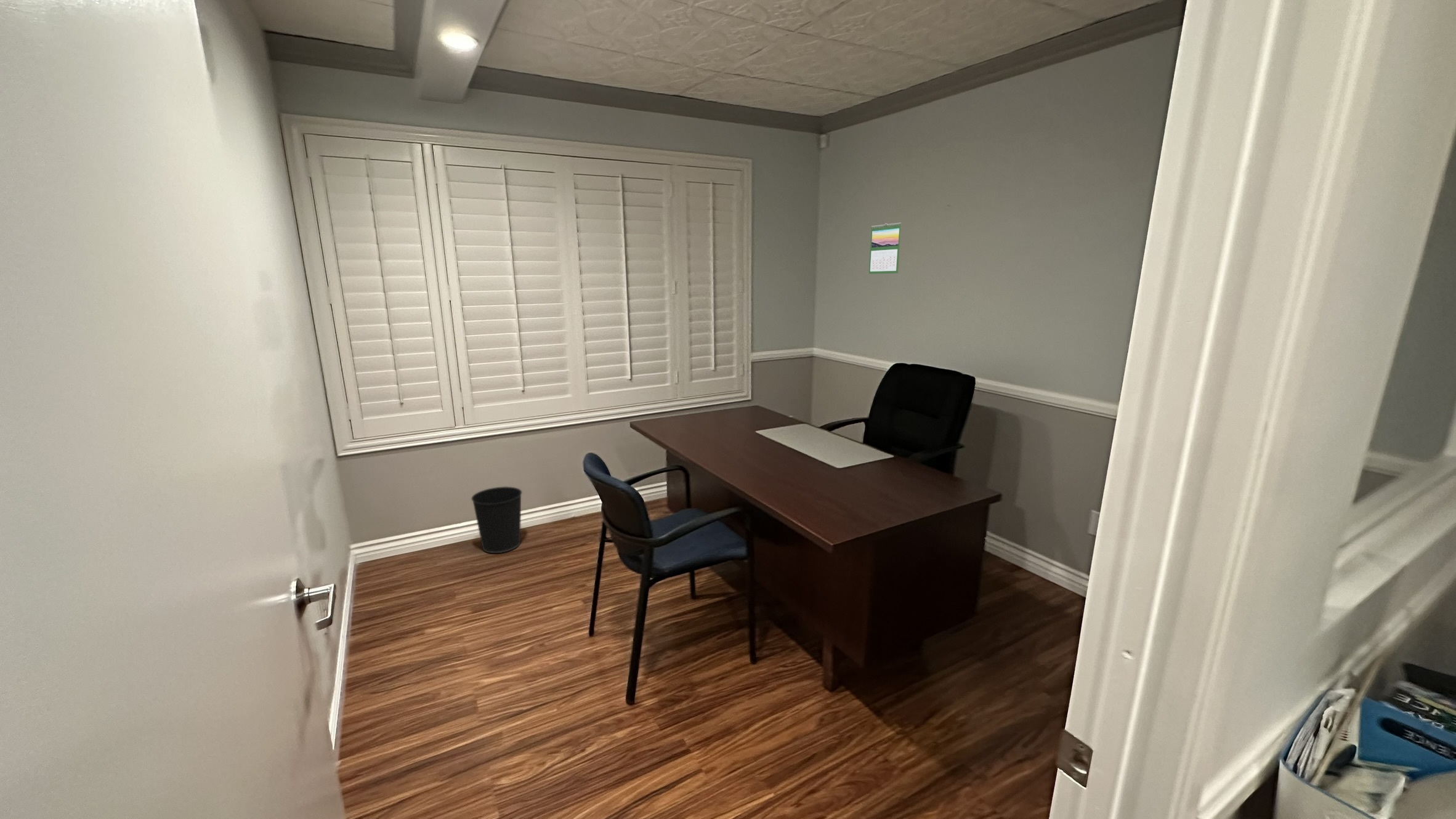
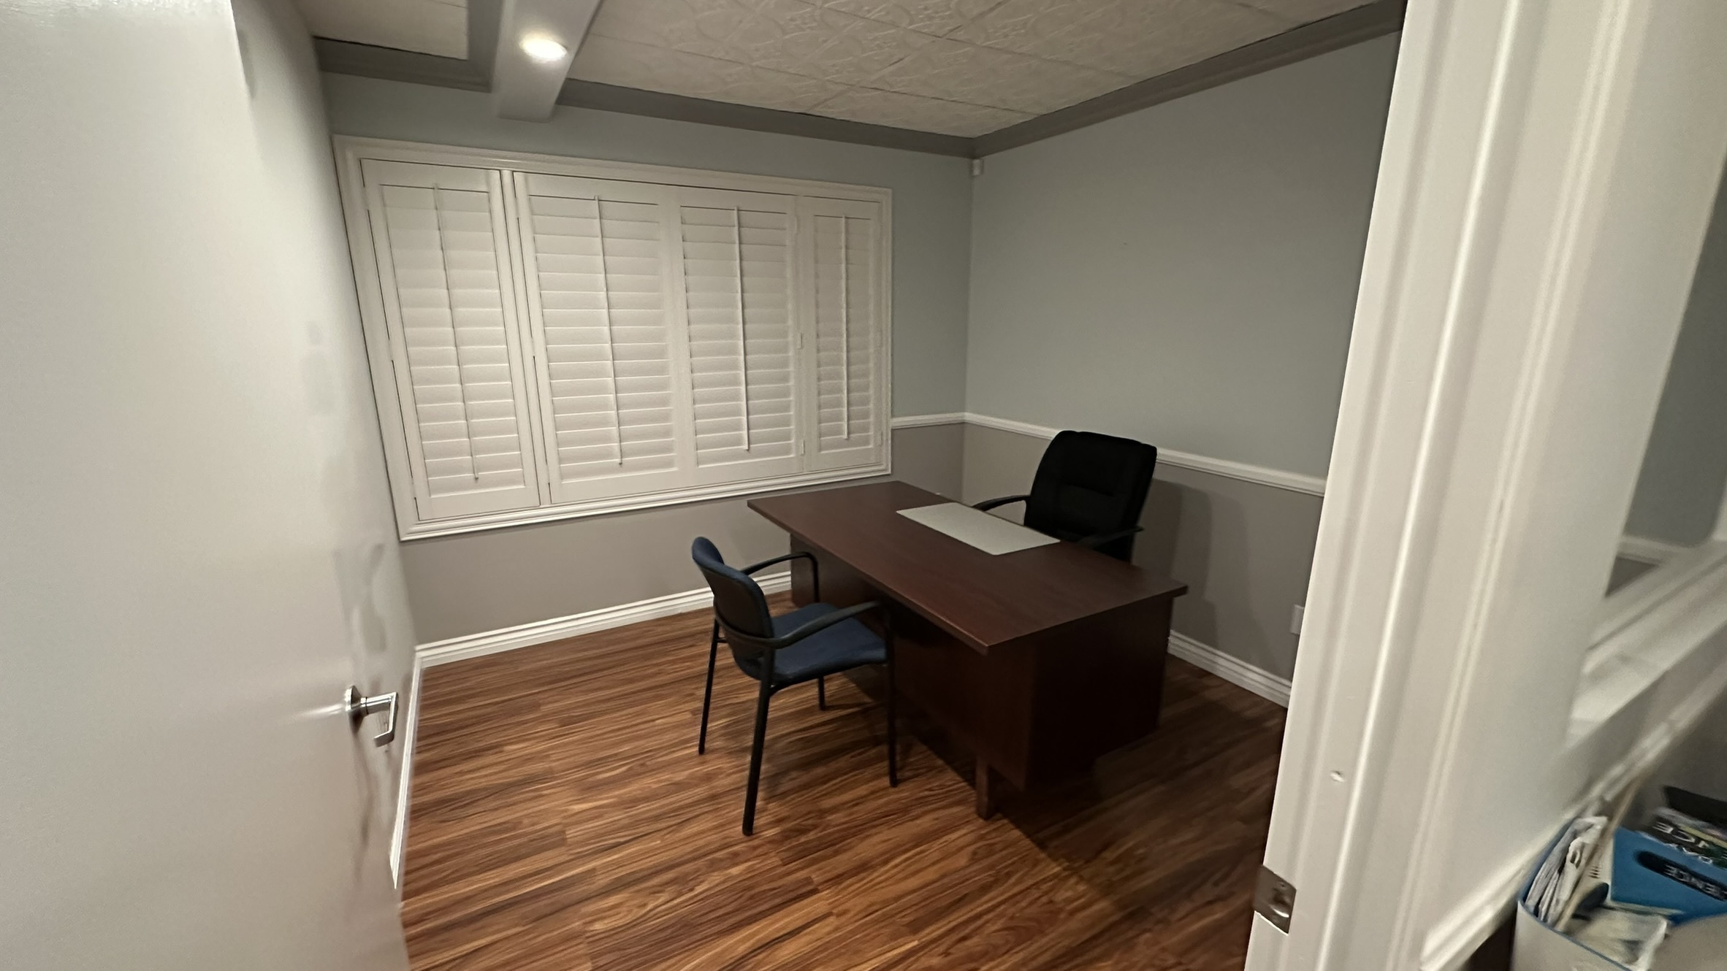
- wastebasket [471,486,523,554]
- calendar [868,222,902,275]
